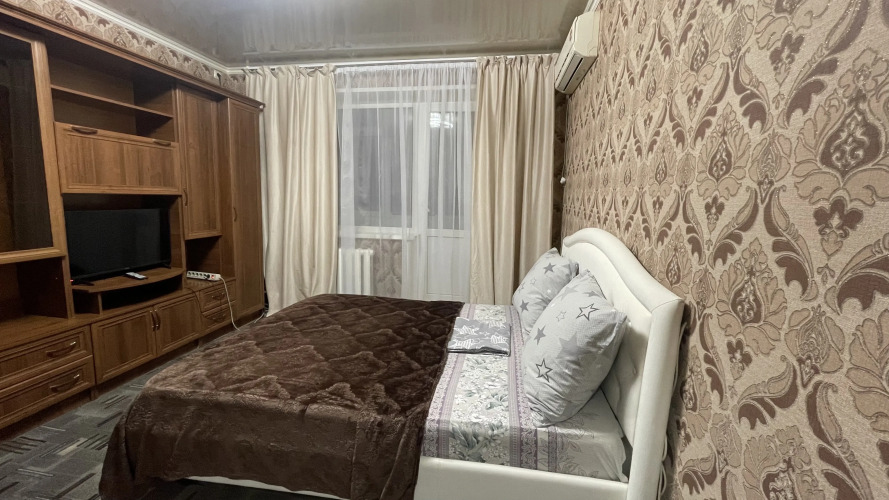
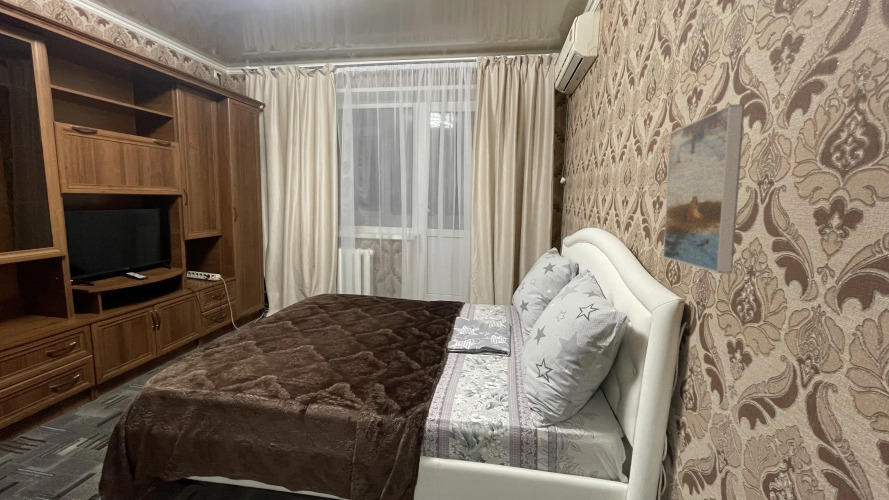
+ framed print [662,103,746,275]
